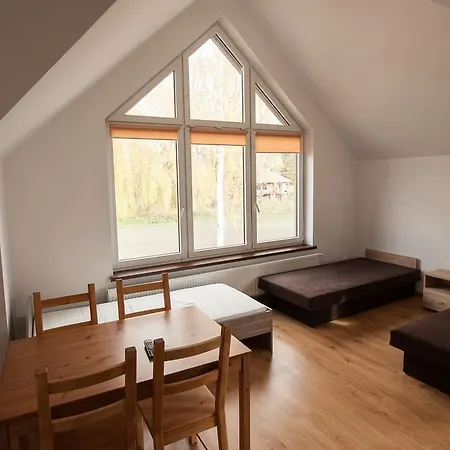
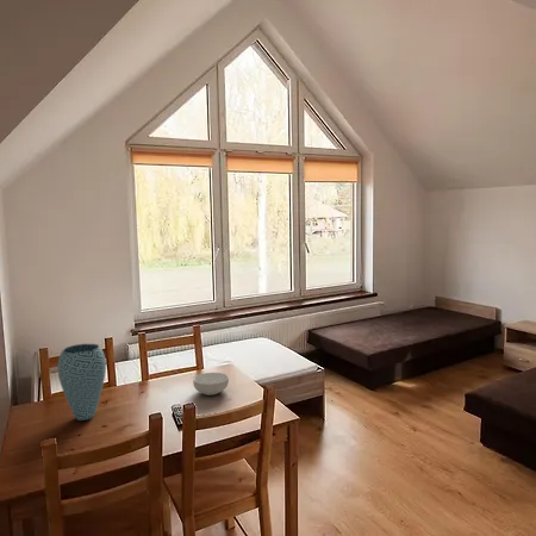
+ cereal bowl [192,372,230,397]
+ vase [57,343,107,422]
